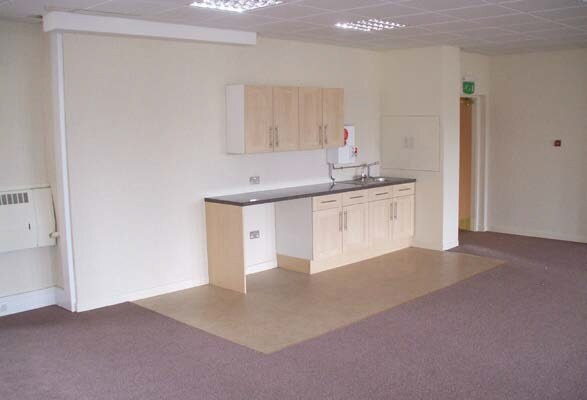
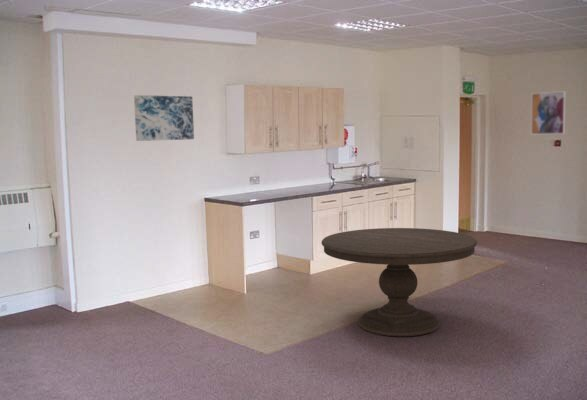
+ dining table [321,227,478,337]
+ wall art [133,94,195,142]
+ wall art [530,90,567,135]
